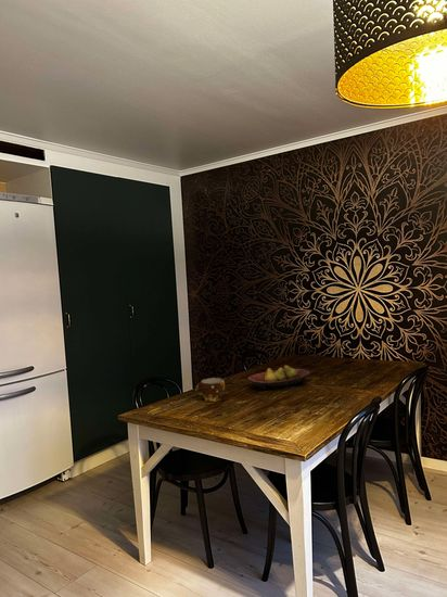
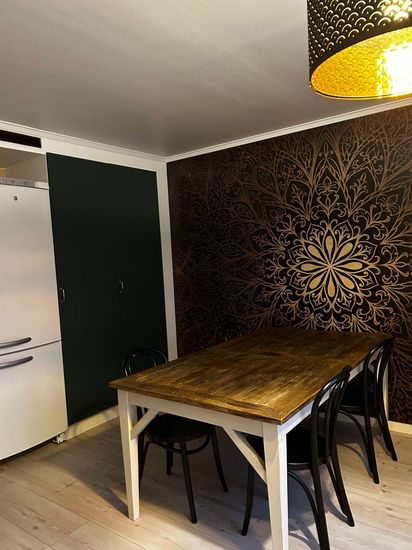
- fruit bowl [247,365,310,391]
- cup [194,377,226,403]
